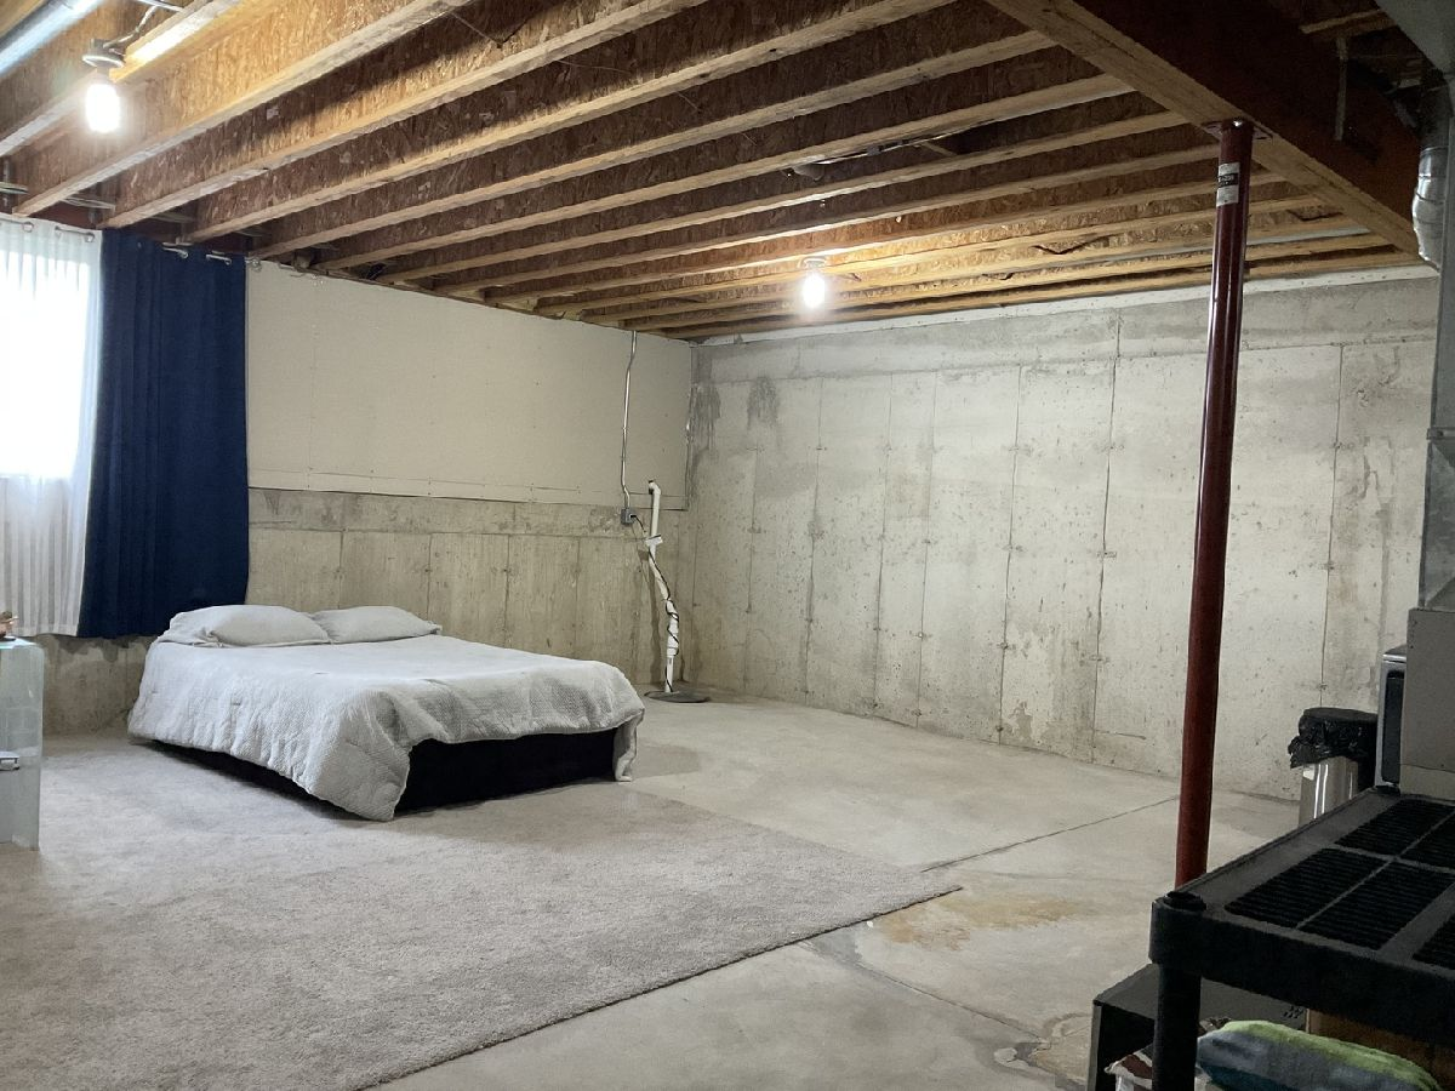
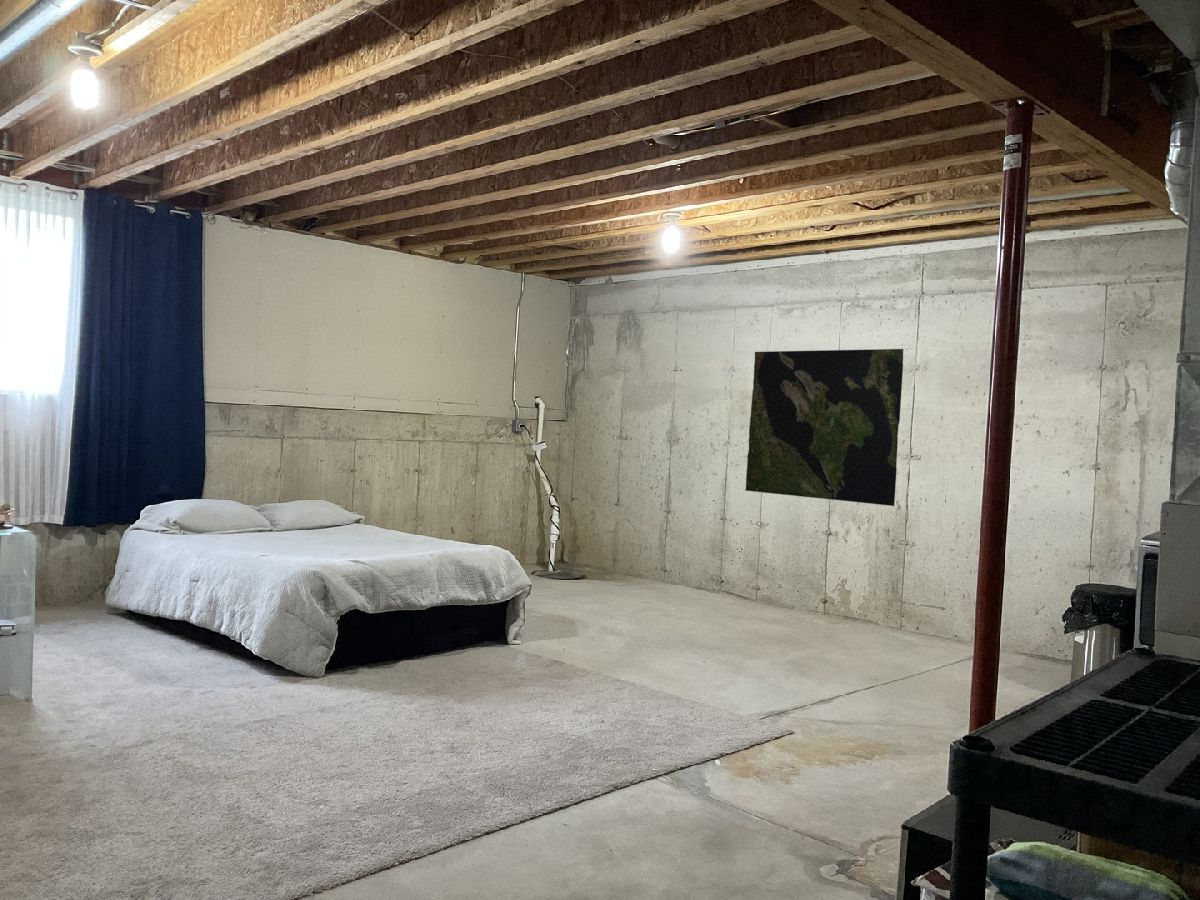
+ world map [744,348,904,507]
